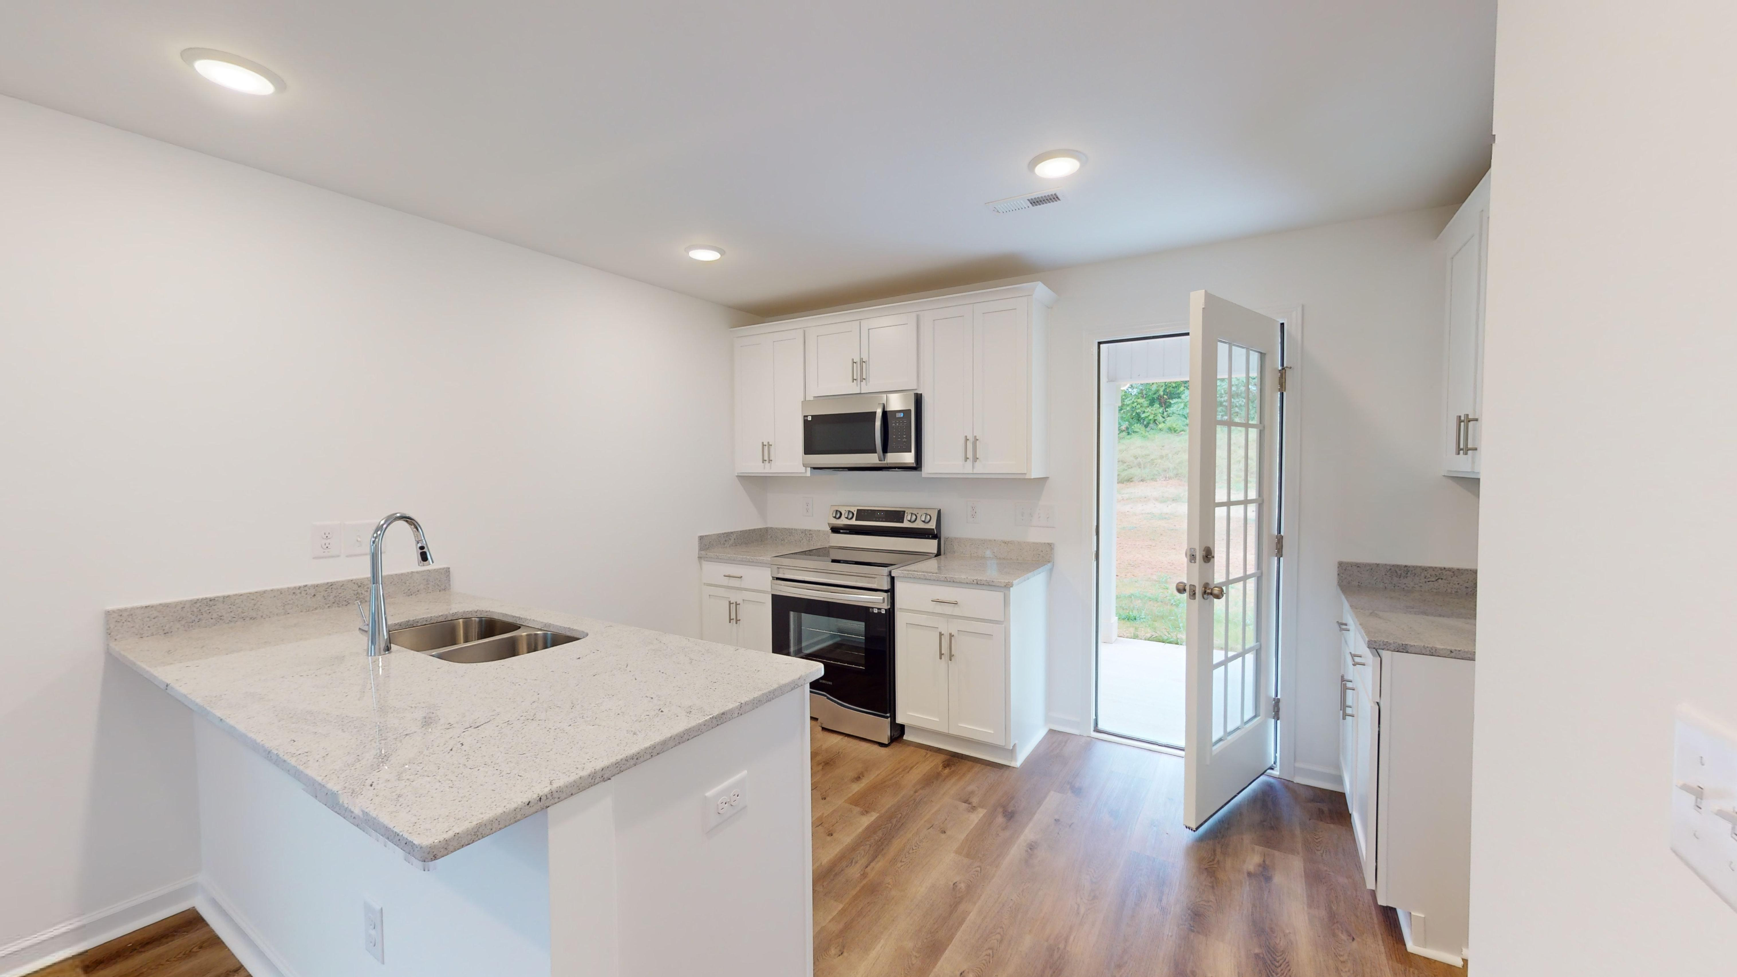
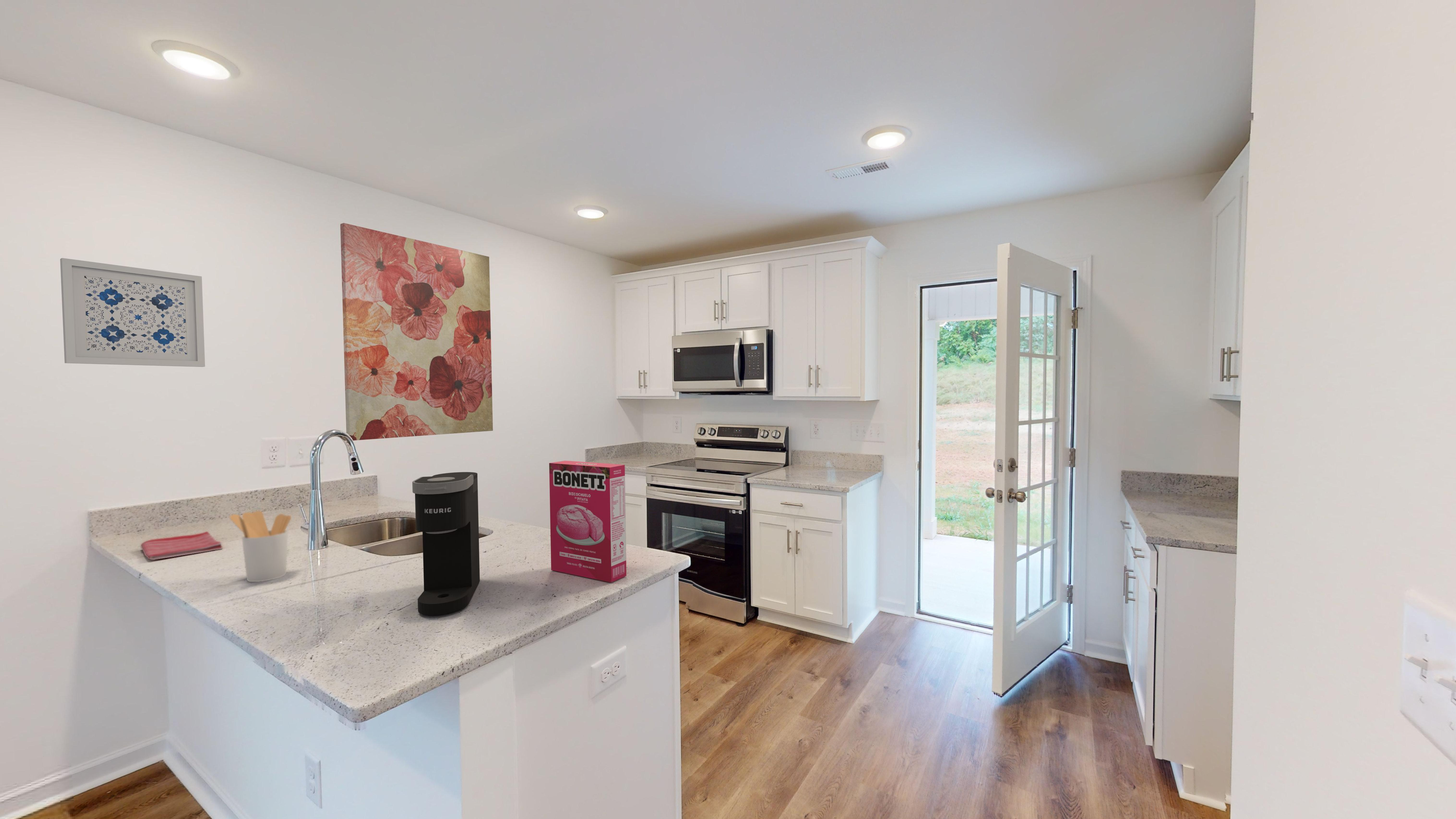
+ wall art [60,258,205,367]
+ coffee maker [412,472,480,616]
+ cereal box [549,460,627,583]
+ wall art [340,223,493,441]
+ dish towel [140,531,223,560]
+ utensil holder [229,510,291,582]
